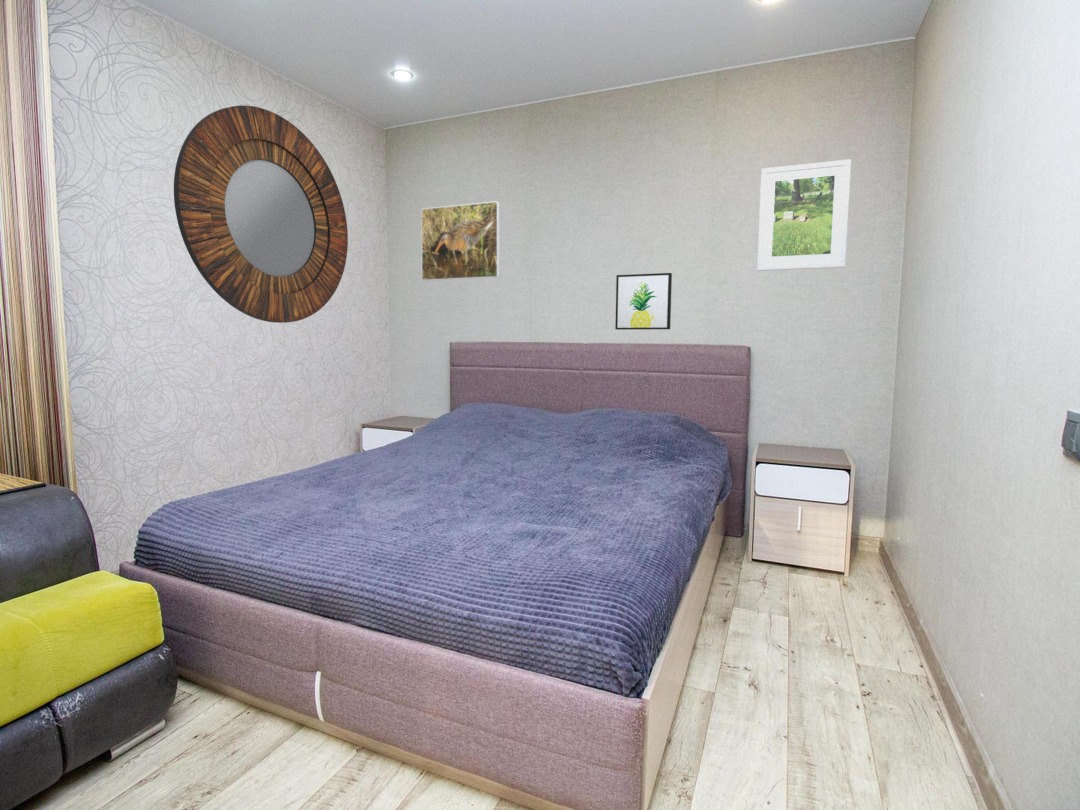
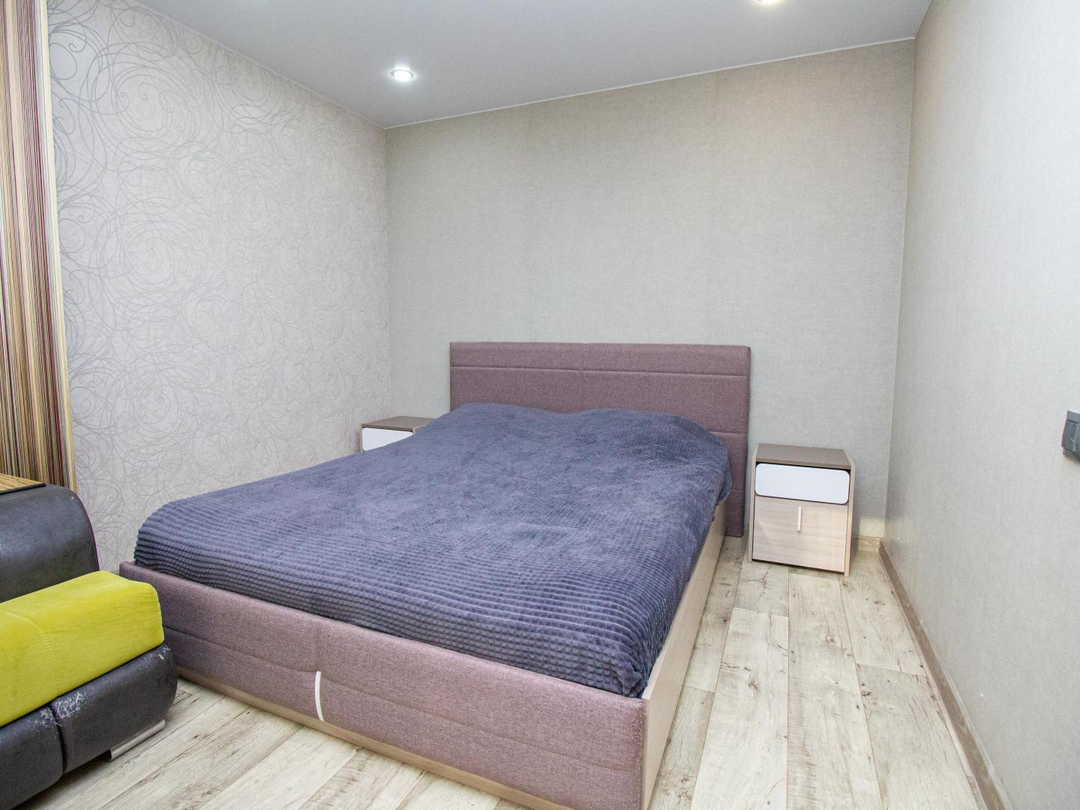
- home mirror [173,105,349,324]
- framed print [420,200,501,282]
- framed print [756,158,852,272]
- wall art [614,272,673,331]
